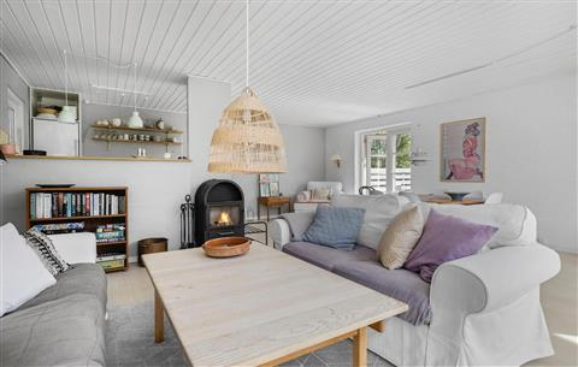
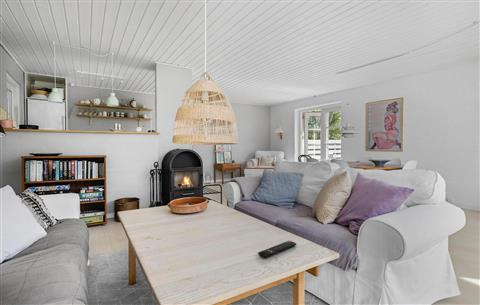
+ remote control [257,240,297,259]
